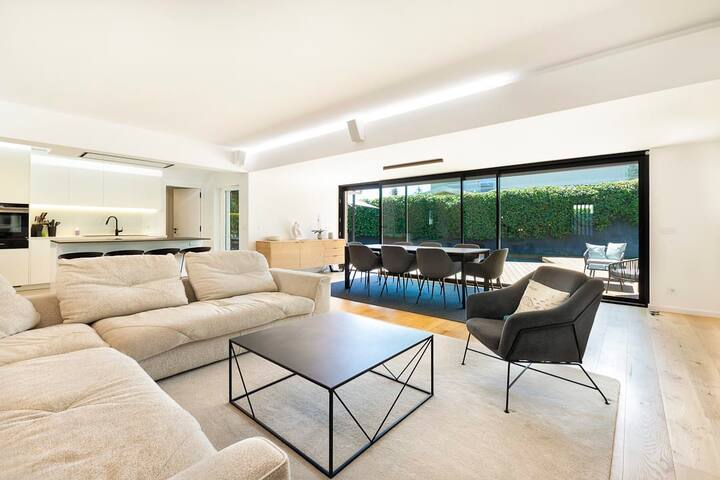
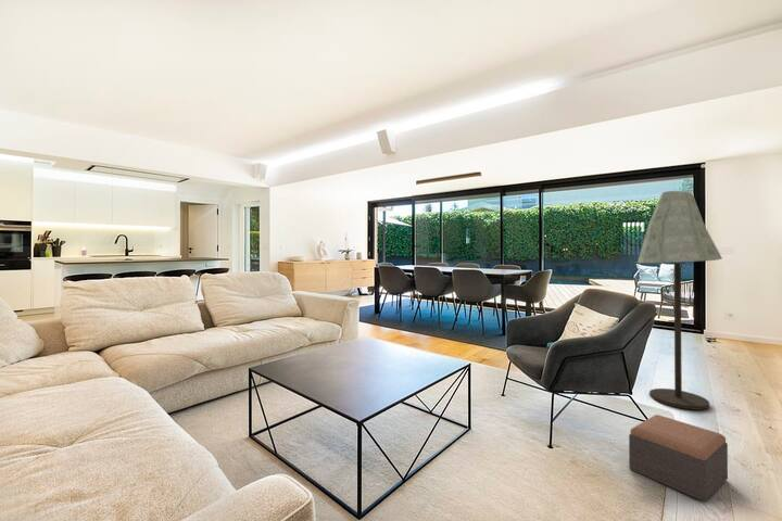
+ footstool [628,414,729,503]
+ floor lamp [636,190,723,411]
